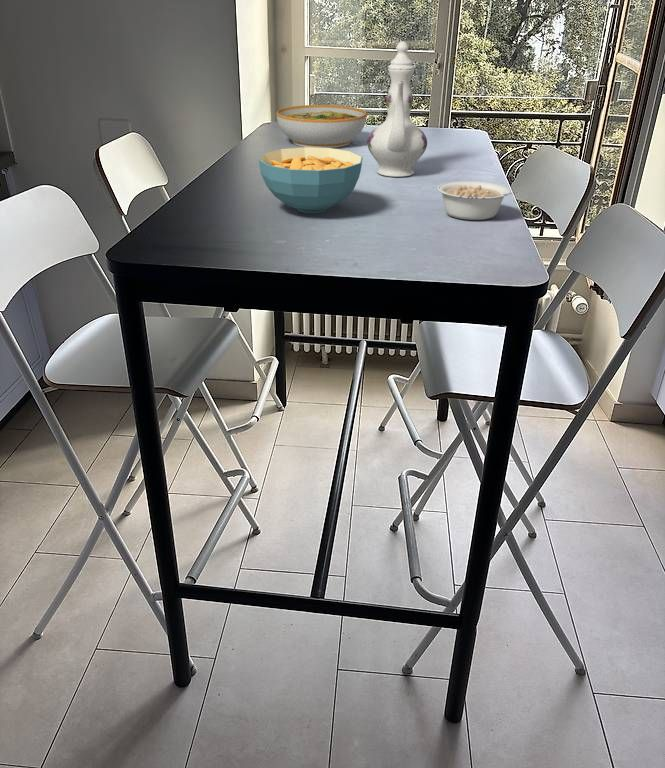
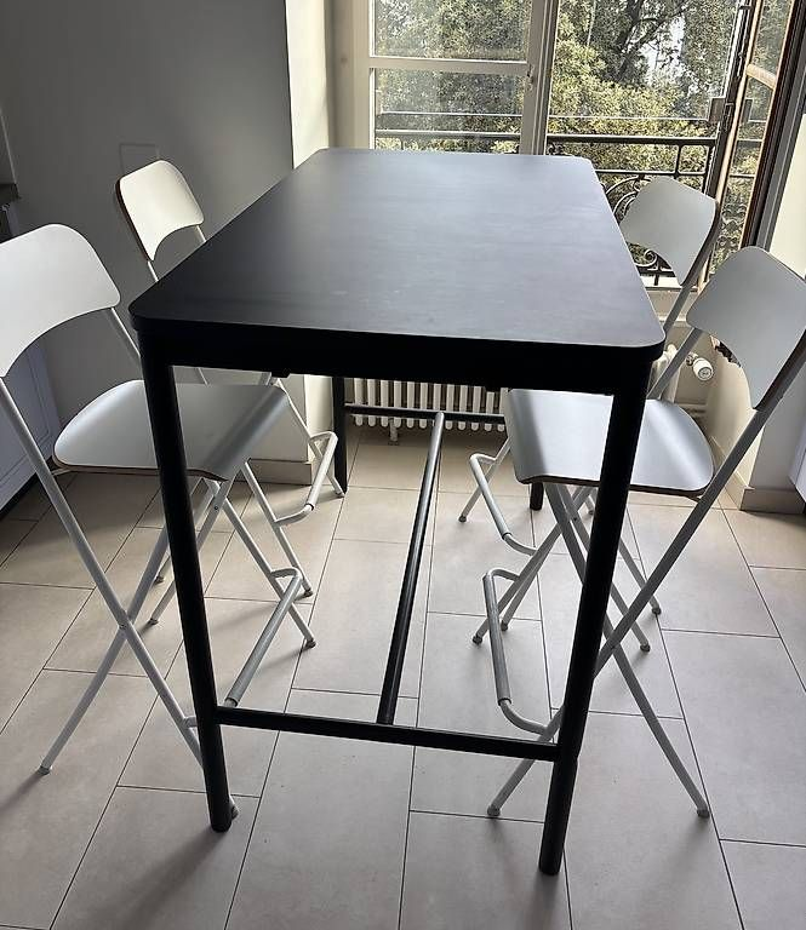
- bowl [276,104,367,149]
- cereal bowl [258,147,364,214]
- chinaware [366,40,428,178]
- legume [436,180,523,221]
